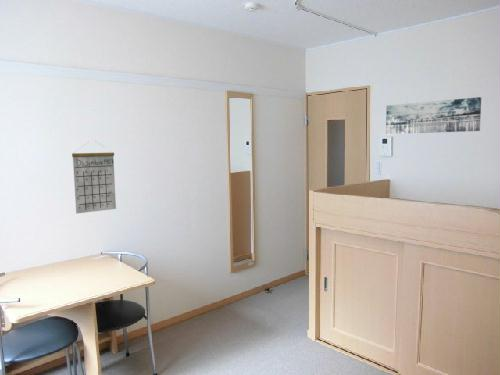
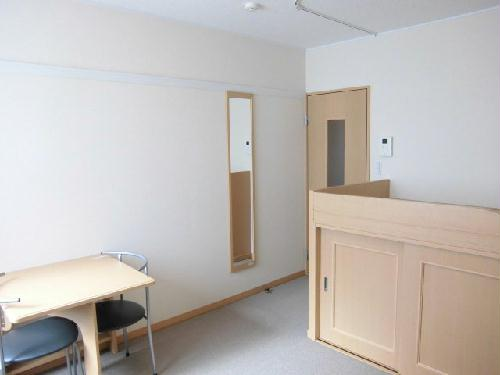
- calendar [71,141,117,214]
- wall art [385,96,482,135]
